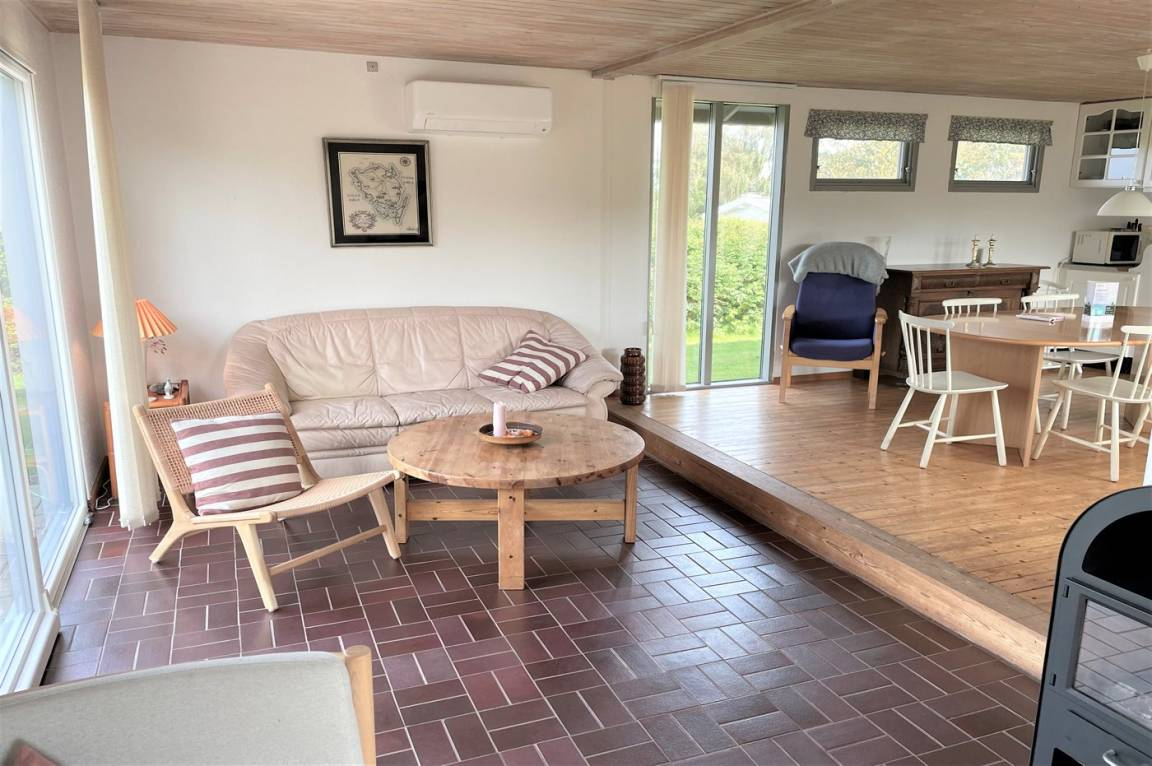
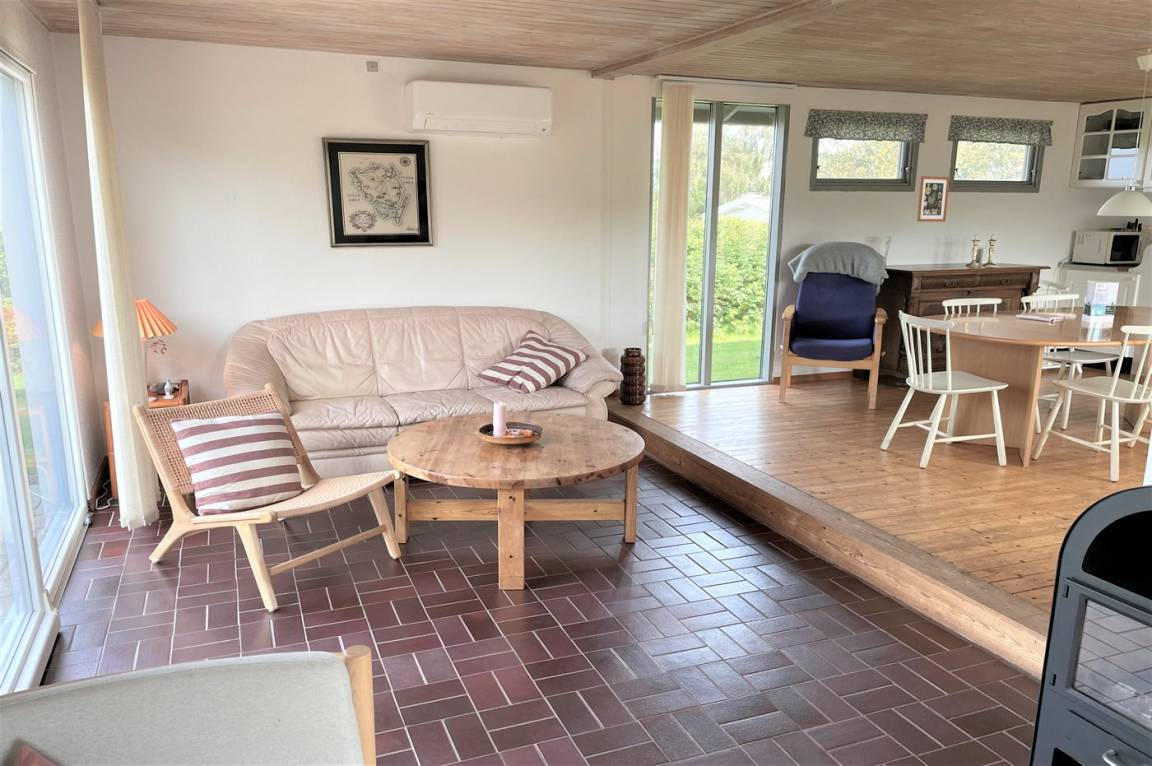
+ wall art [916,175,950,223]
